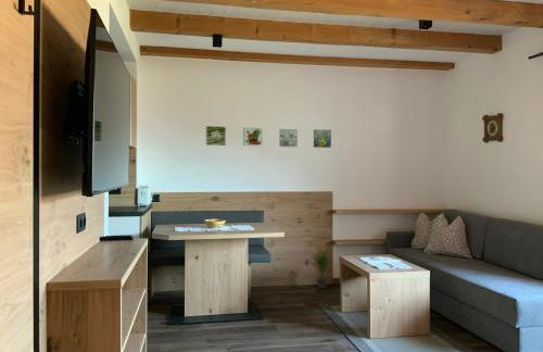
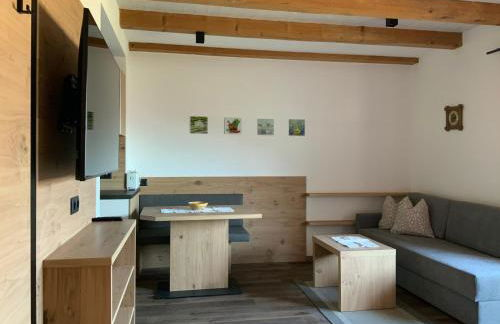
- potted plant [307,243,334,290]
